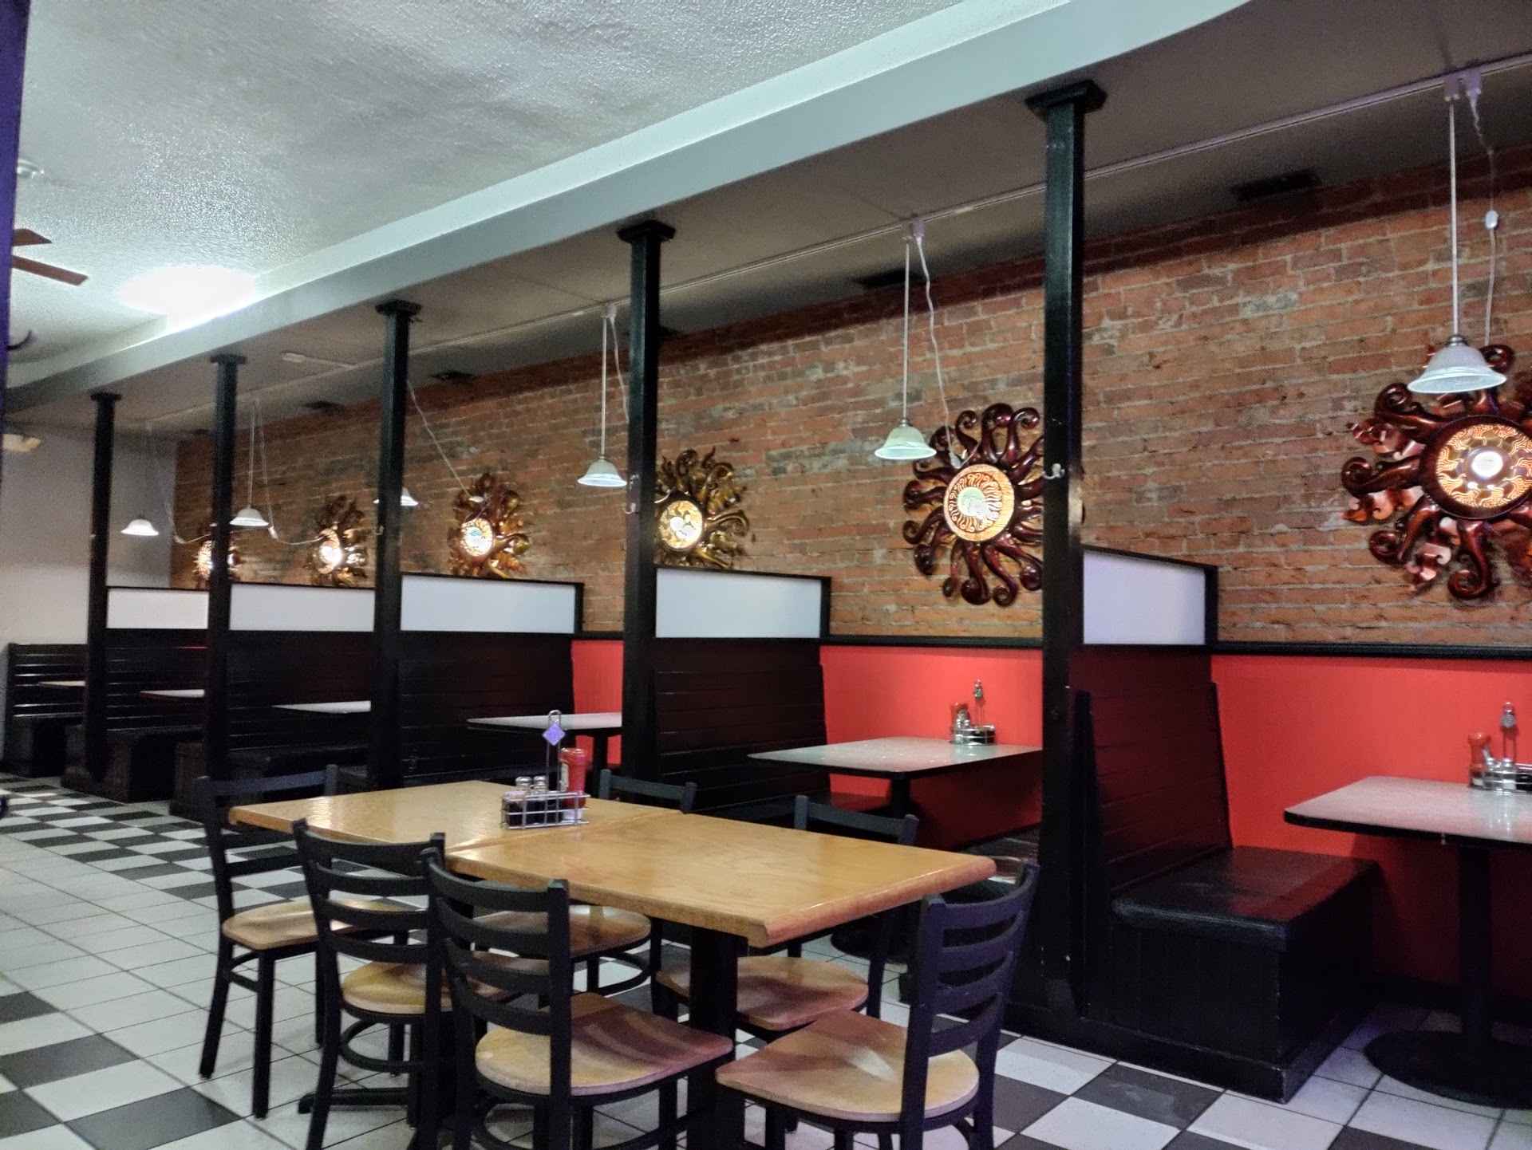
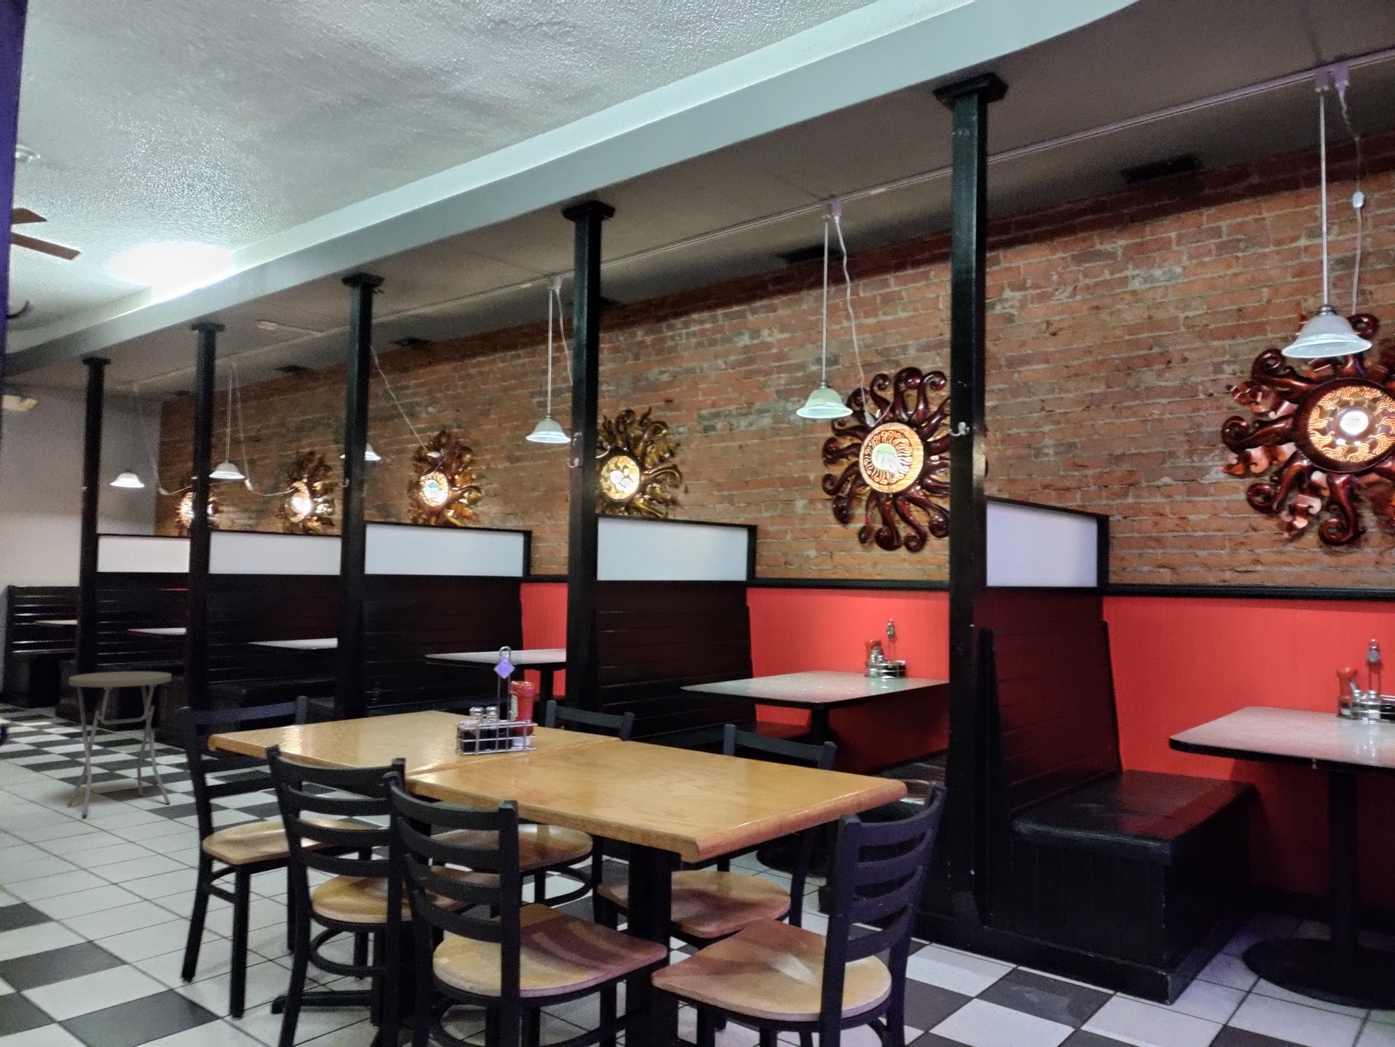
+ side table [67,671,173,818]
